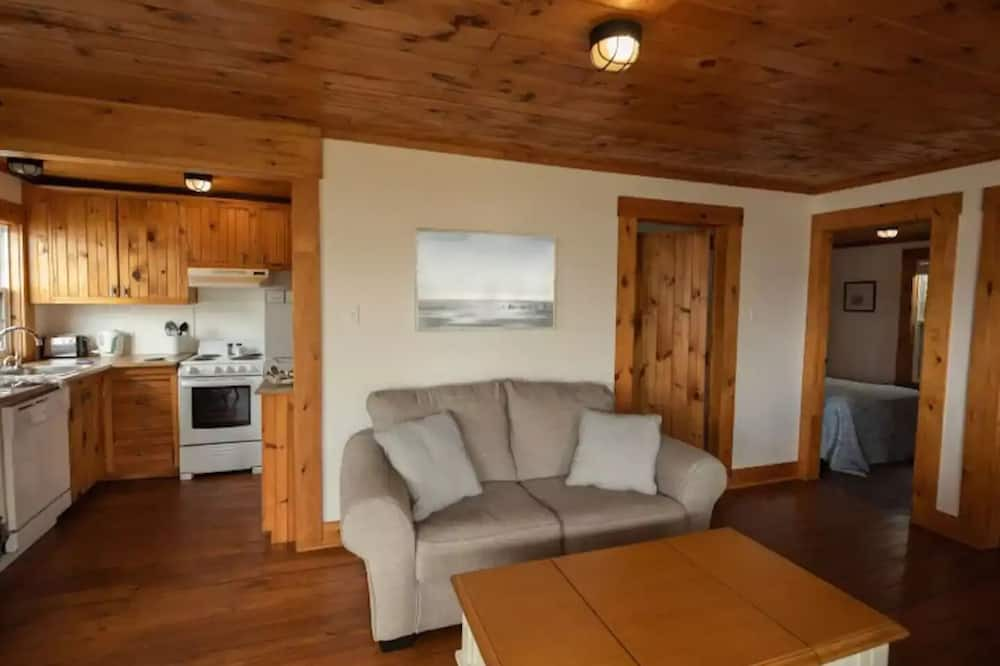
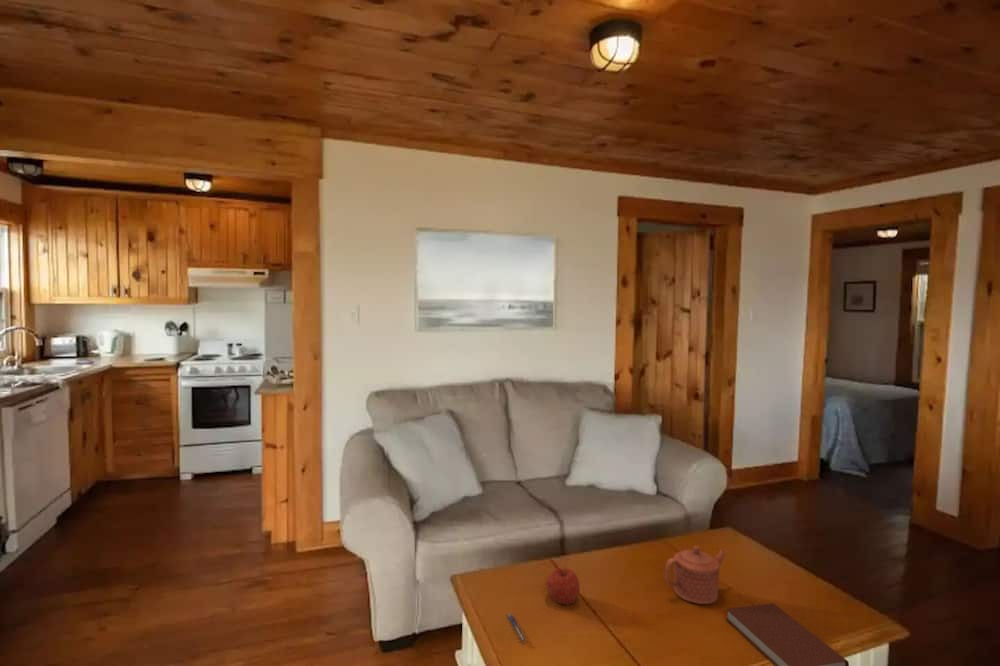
+ teapot [664,545,727,605]
+ pen [507,612,527,642]
+ fruit [546,566,581,605]
+ book [725,602,850,666]
